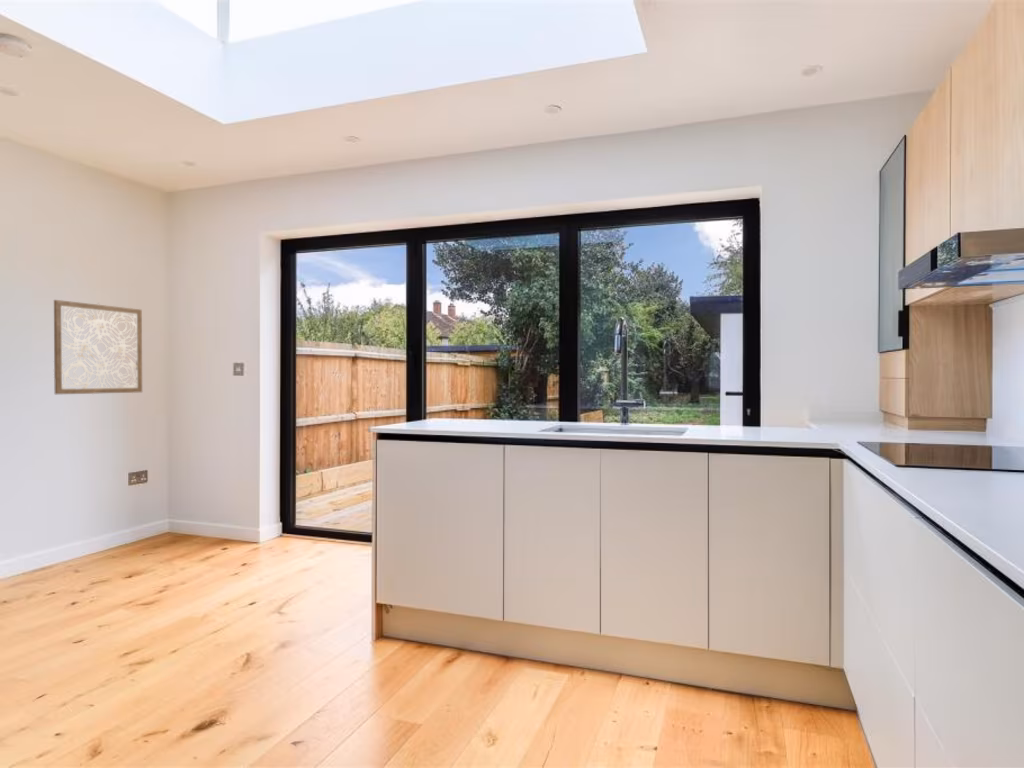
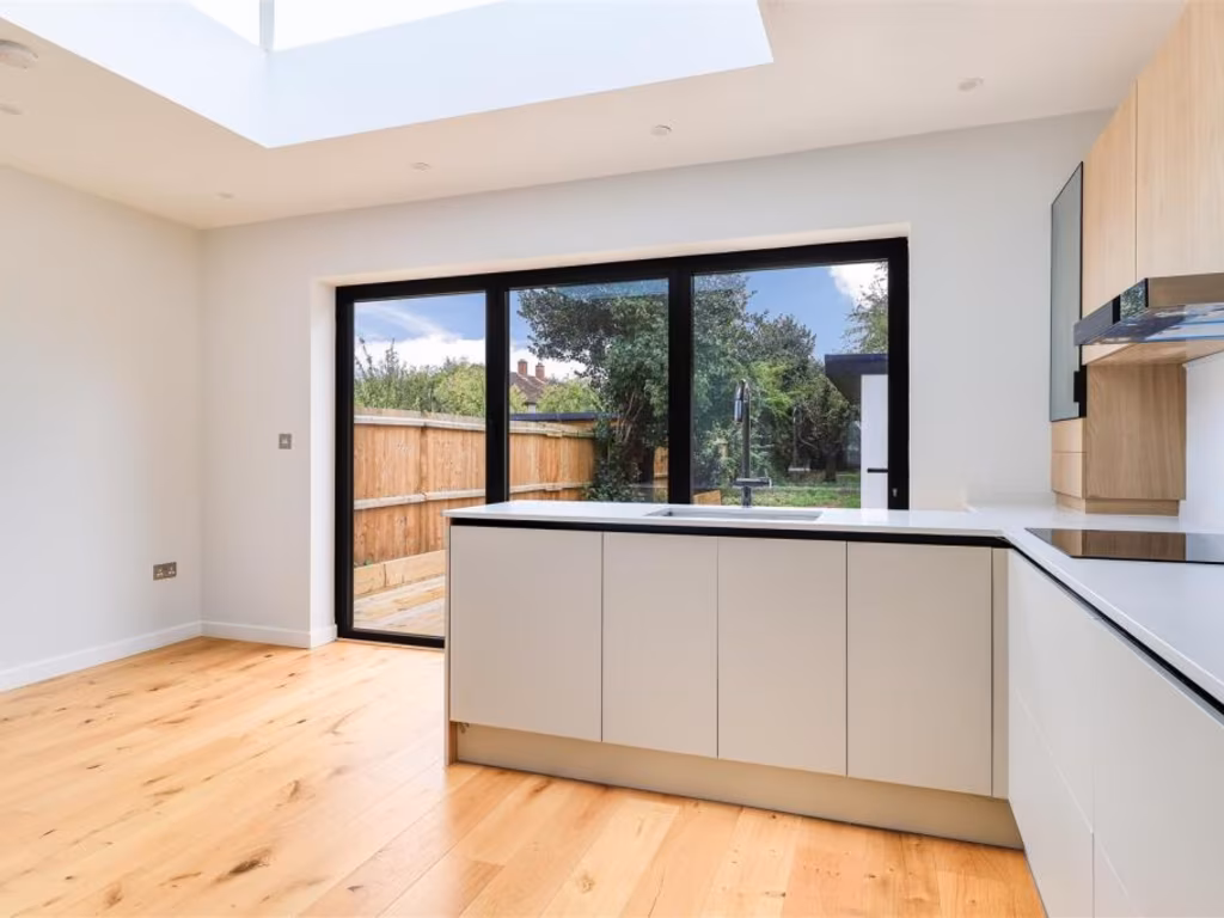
- wall art [53,299,143,395]
